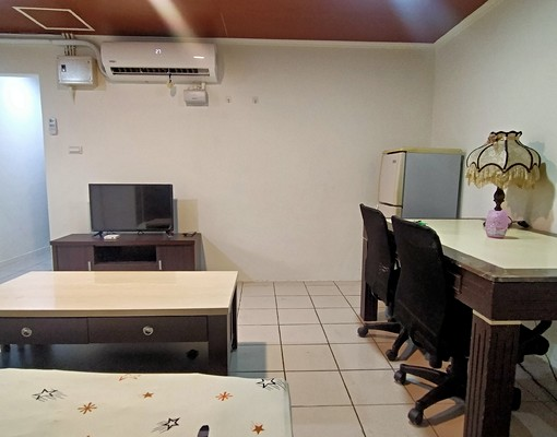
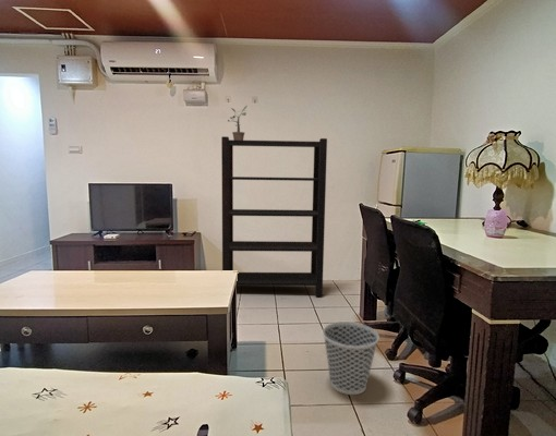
+ bookshelf [220,135,328,298]
+ wastebasket [322,320,380,396]
+ potted plant [227,105,249,141]
